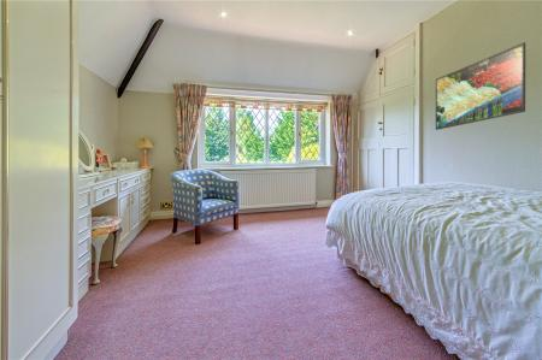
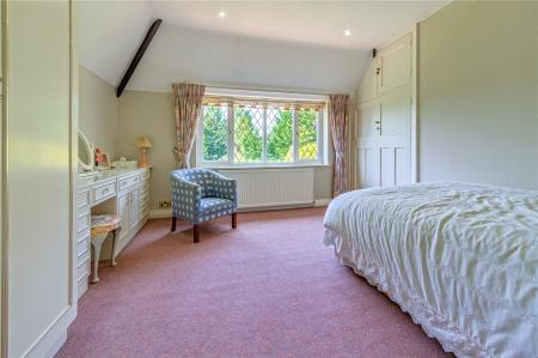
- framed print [435,41,526,131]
